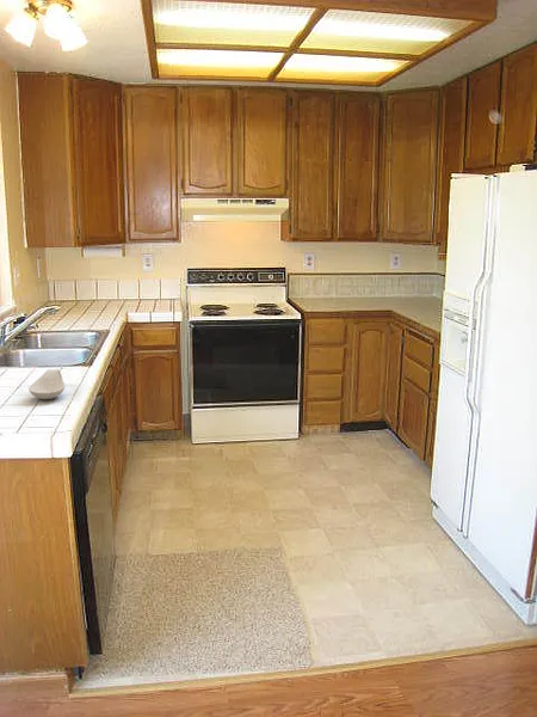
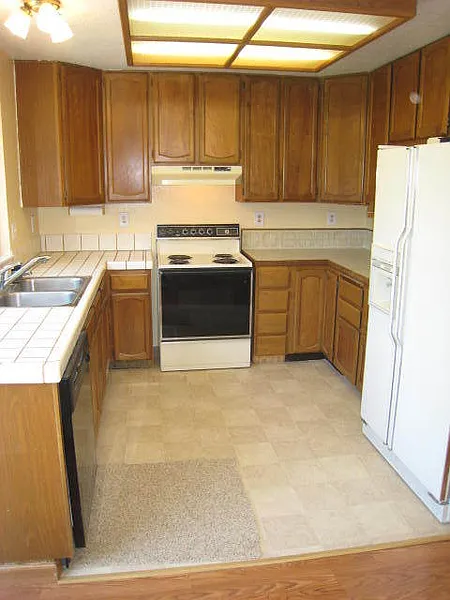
- spoon rest [27,368,66,400]
